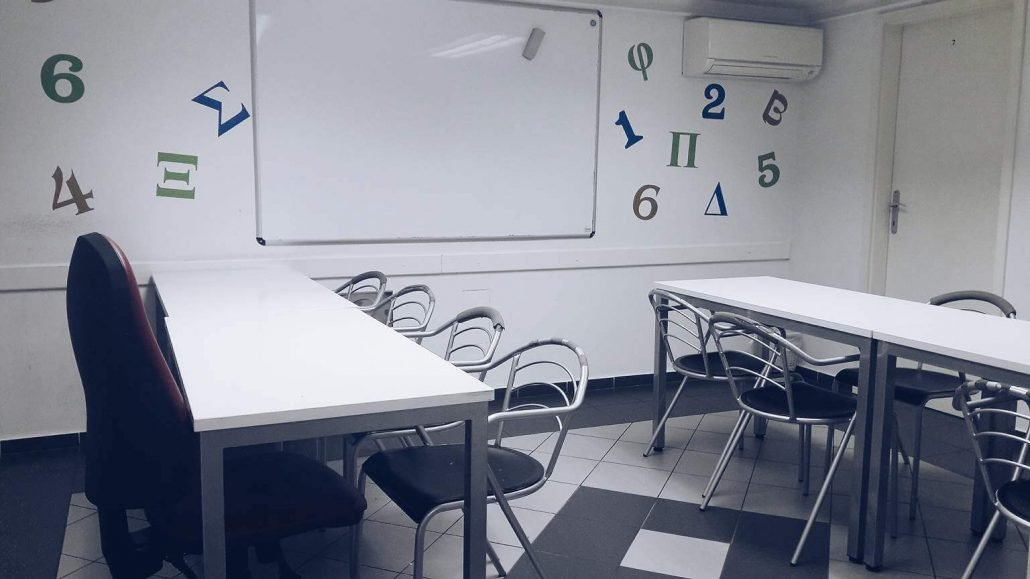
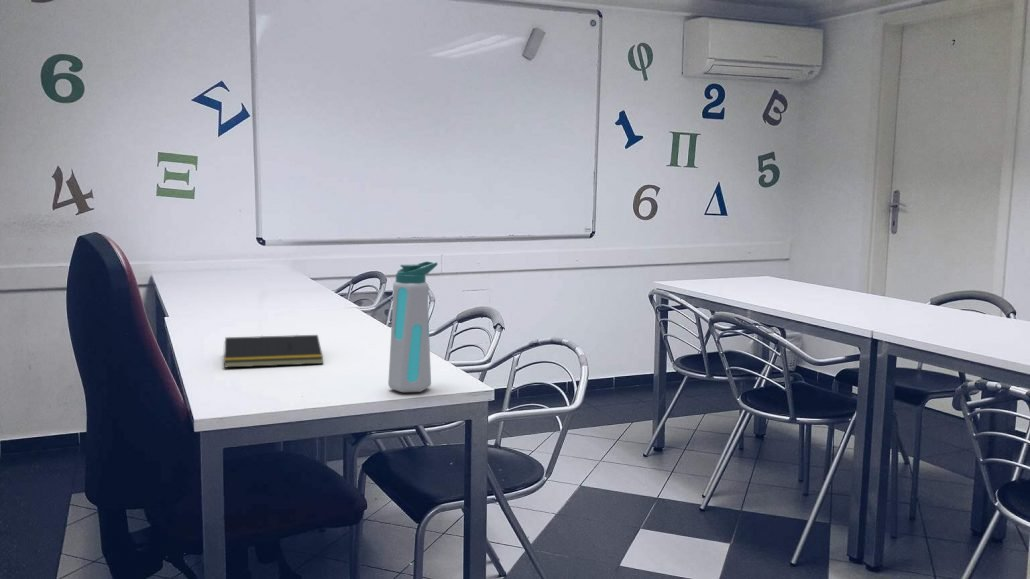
+ notepad [222,334,324,369]
+ water bottle [387,260,439,393]
